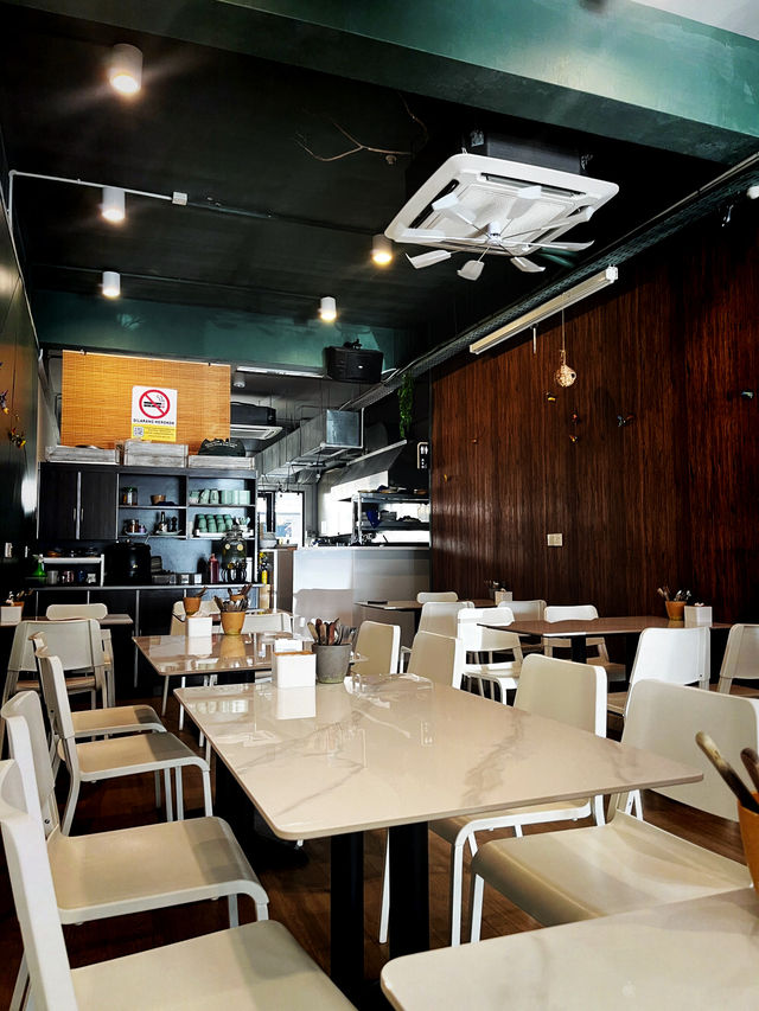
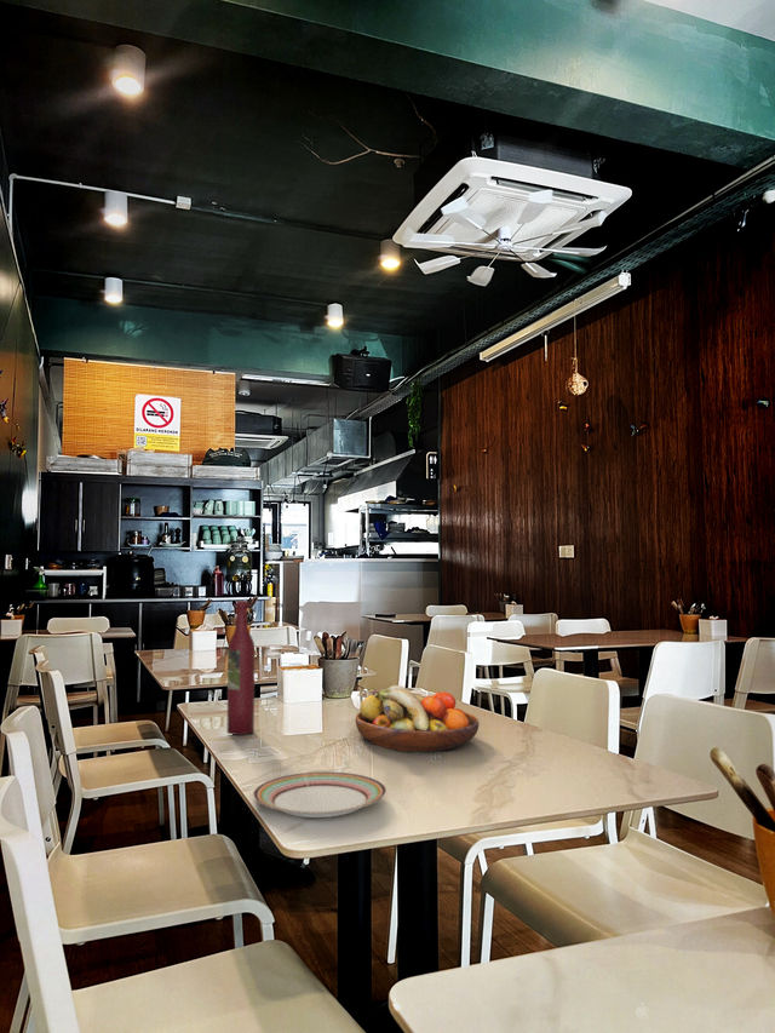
+ fruit bowl [355,684,481,752]
+ plate [252,770,388,819]
+ wine bottle [226,599,256,736]
